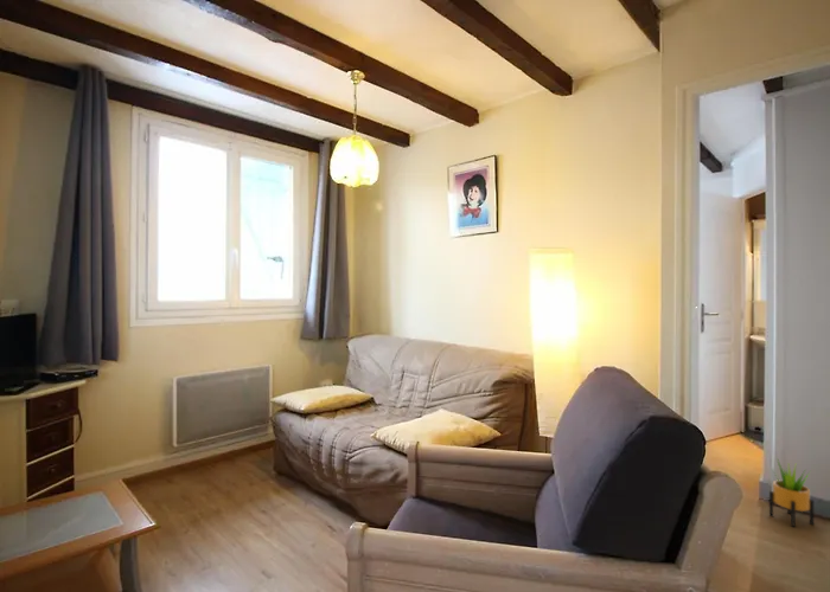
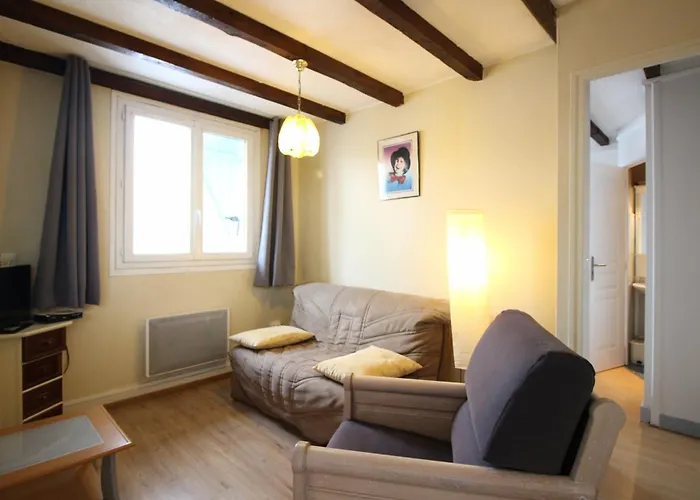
- potted plant [768,456,815,528]
